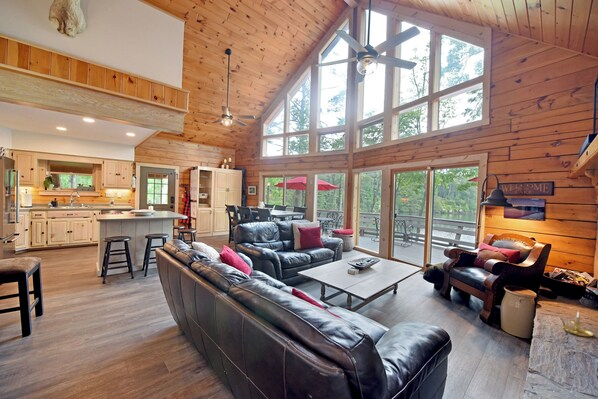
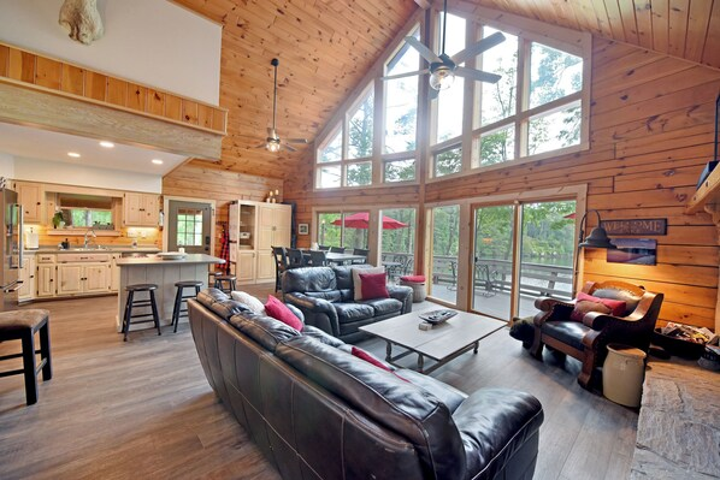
- candle holder [561,311,598,338]
